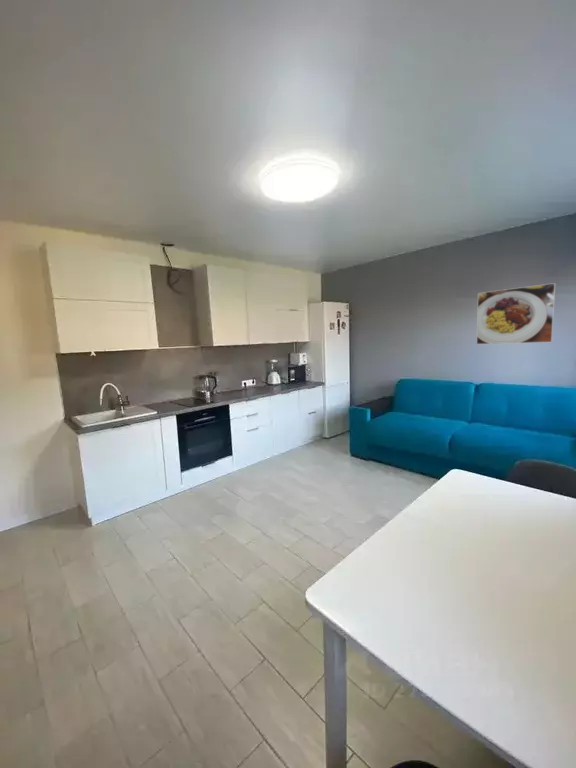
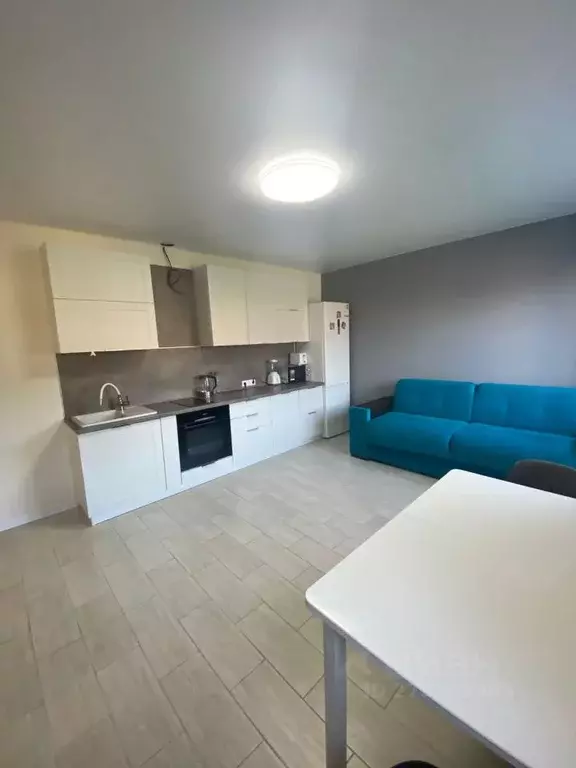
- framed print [476,282,557,345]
